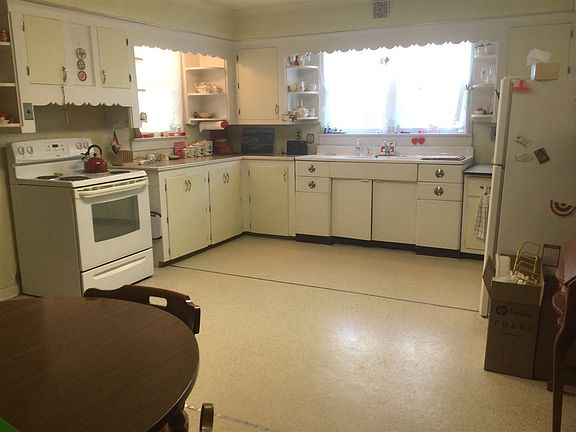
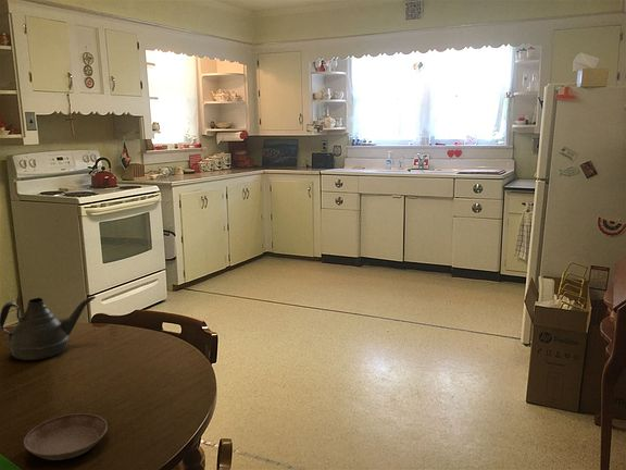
+ saucer [23,412,109,461]
+ teapot [0,295,97,361]
